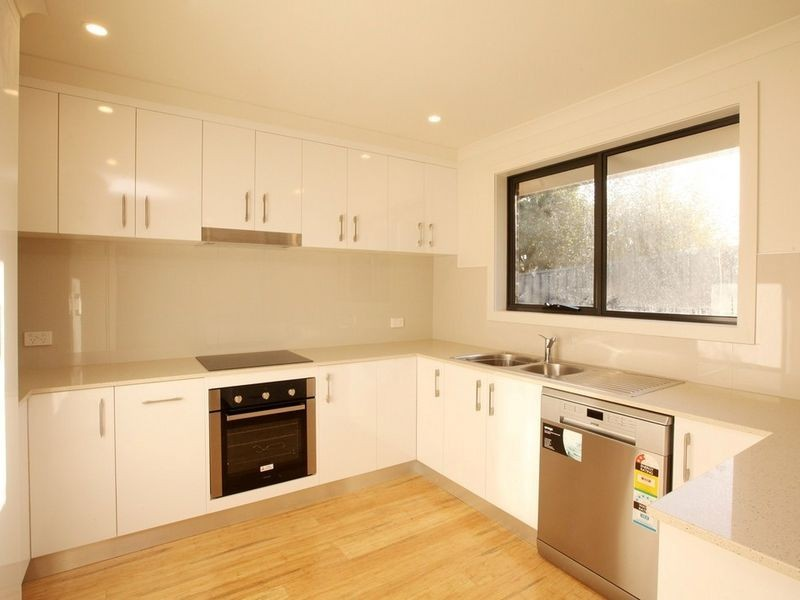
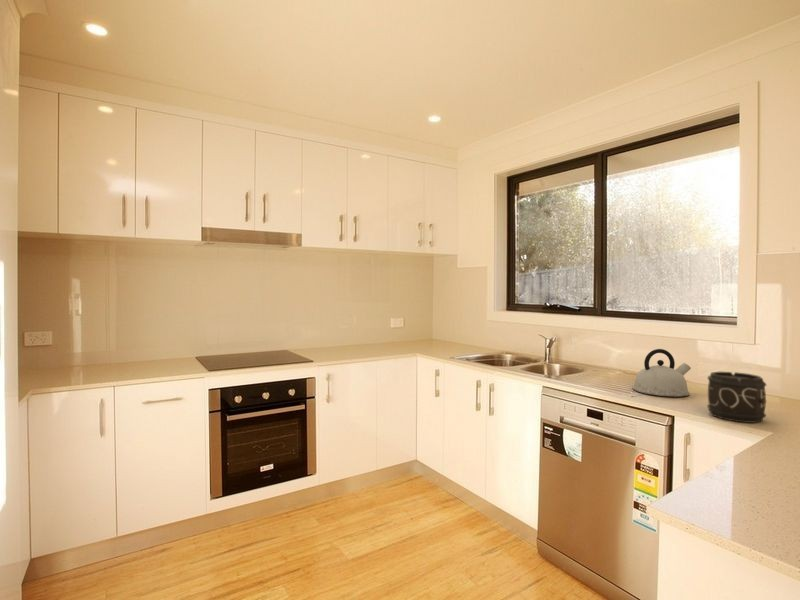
+ kettle [632,348,692,397]
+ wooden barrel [706,371,767,424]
